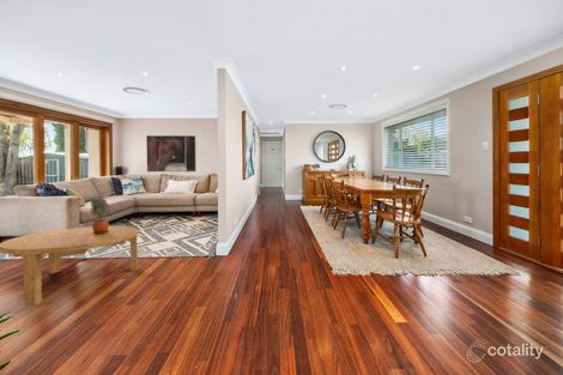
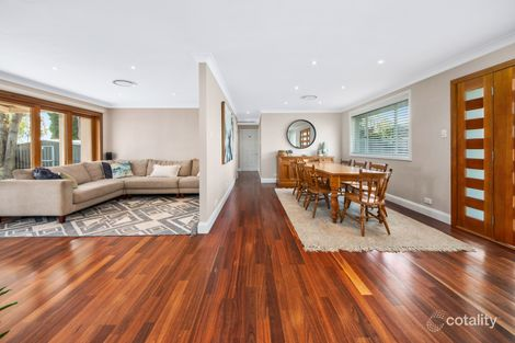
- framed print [145,134,196,173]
- coffee table [0,225,139,307]
- potted plant [90,198,113,235]
